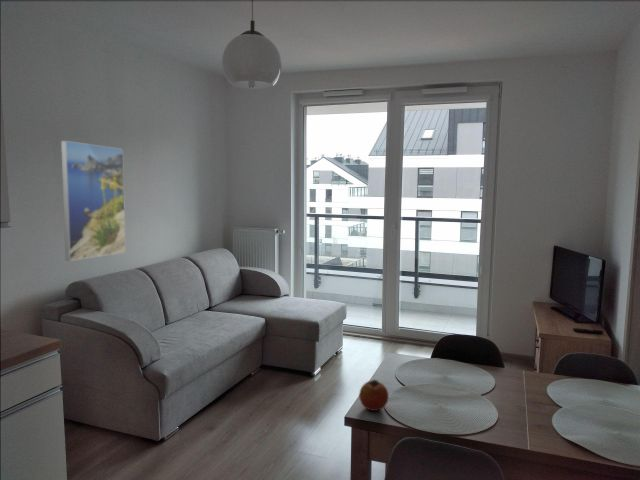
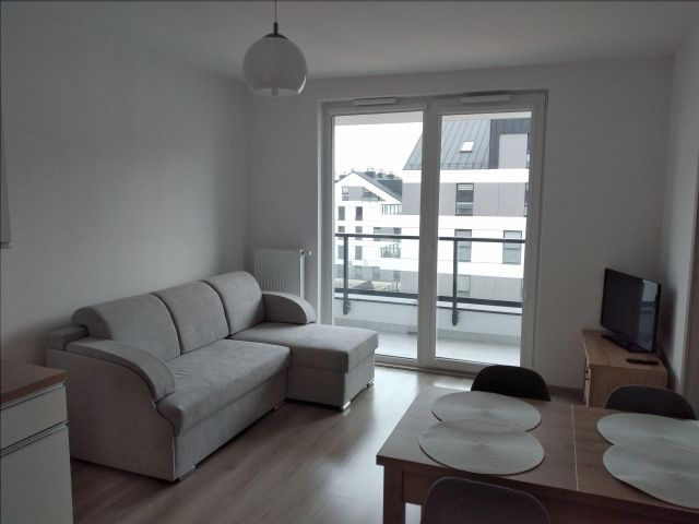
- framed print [60,140,127,262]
- fruit [358,379,390,412]
